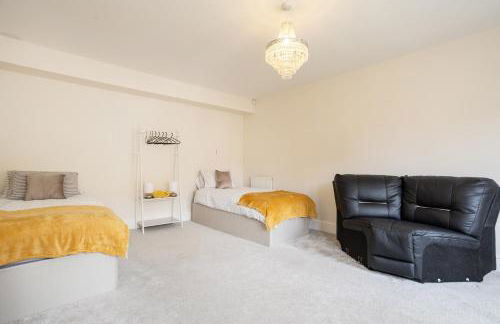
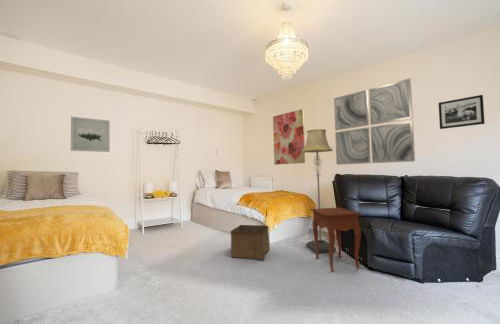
+ wall art [272,108,306,166]
+ wall art [70,116,111,153]
+ floor lamp [302,128,337,254]
+ picture frame [438,94,486,130]
+ side table [310,207,362,273]
+ wall art [333,78,416,166]
+ storage bin [230,224,271,261]
